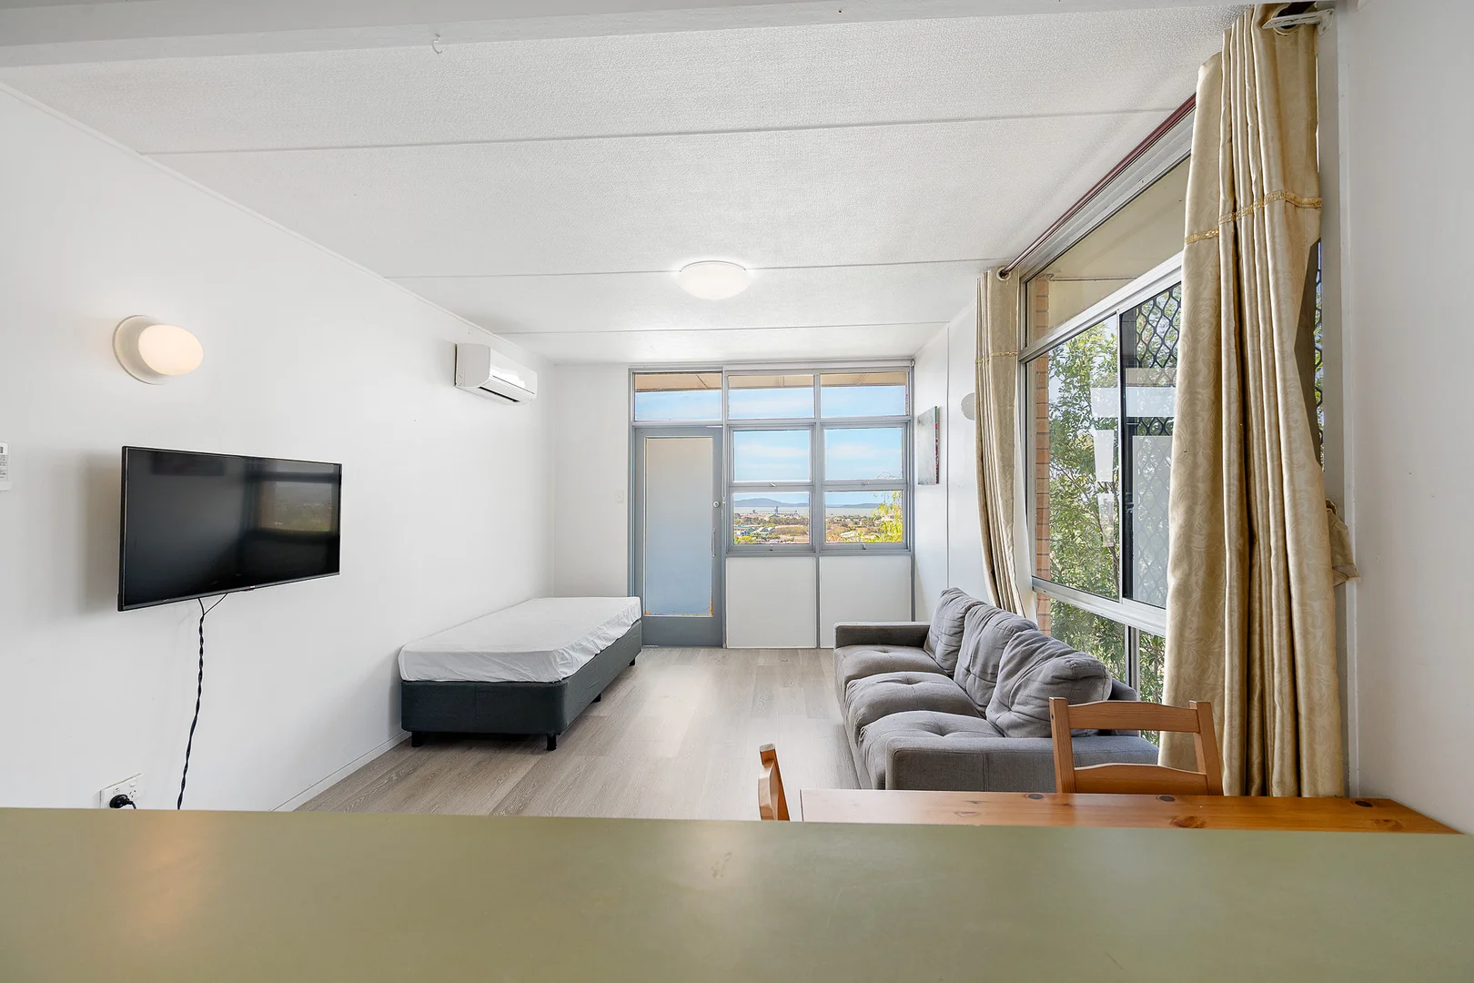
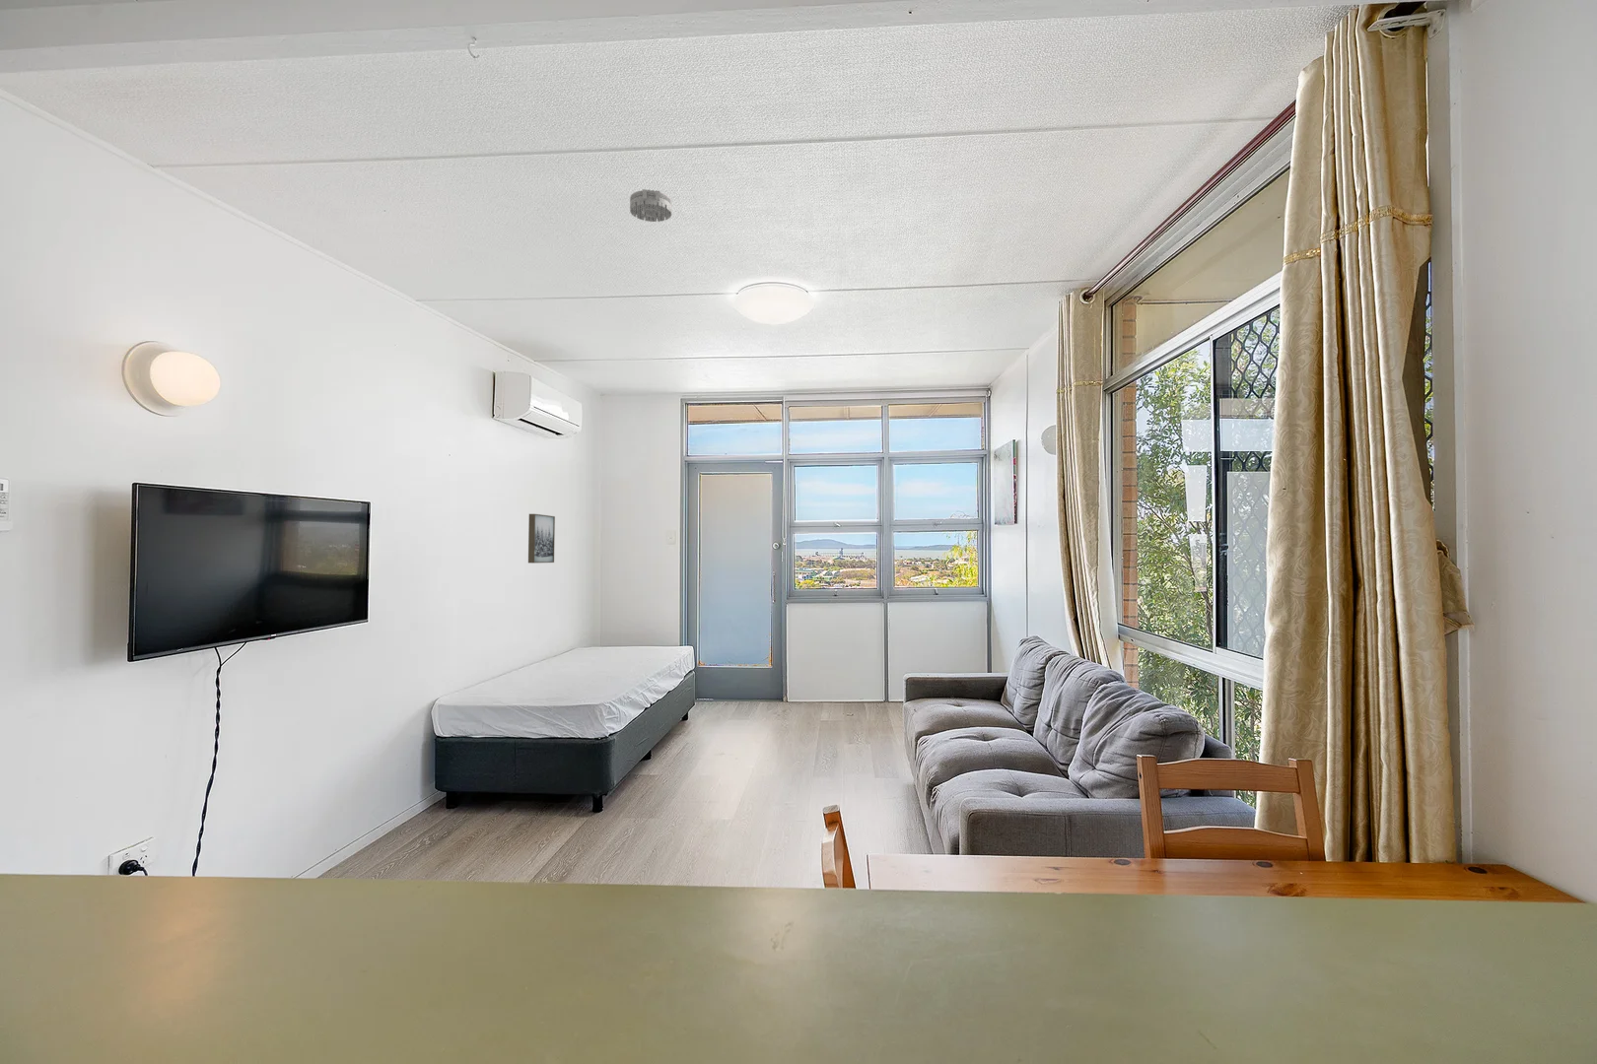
+ wall art [528,513,556,564]
+ smoke detector [629,188,674,222]
